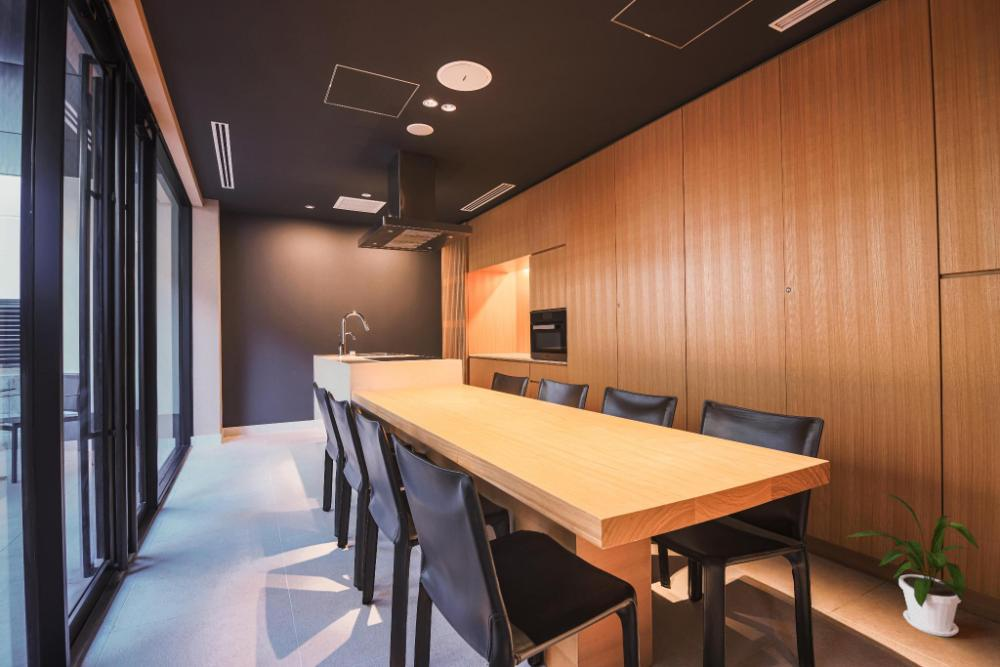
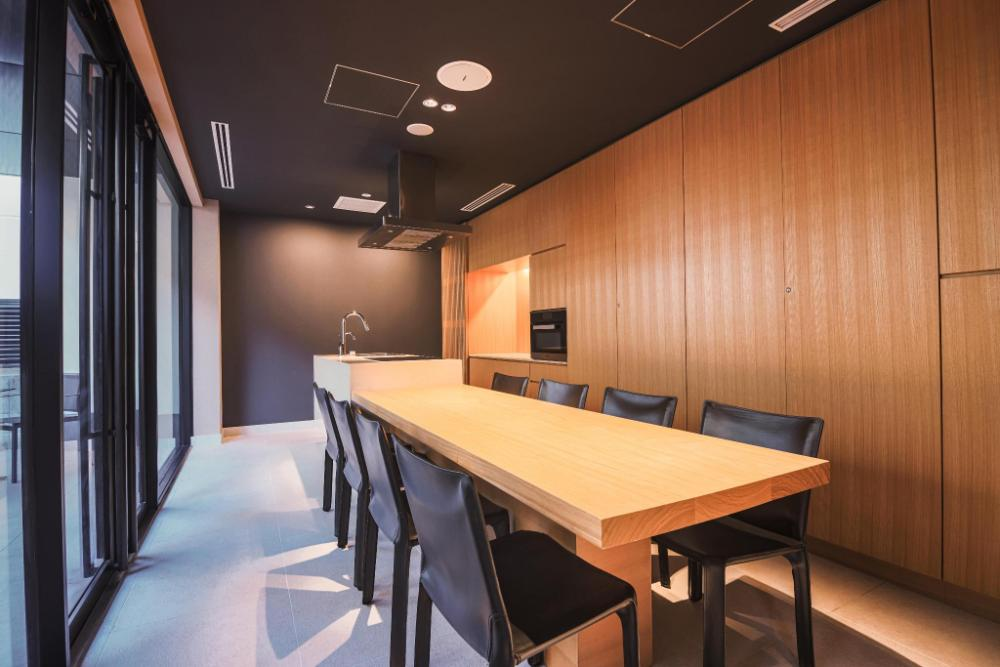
- house plant [845,489,980,638]
